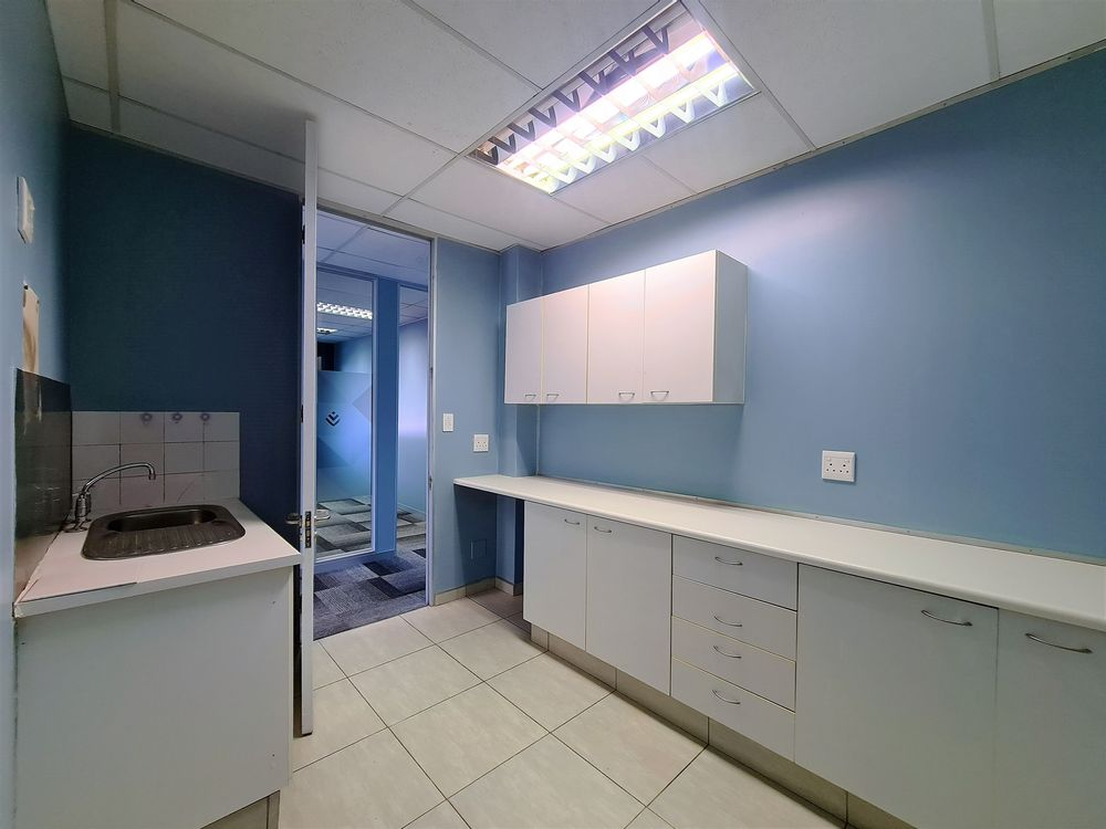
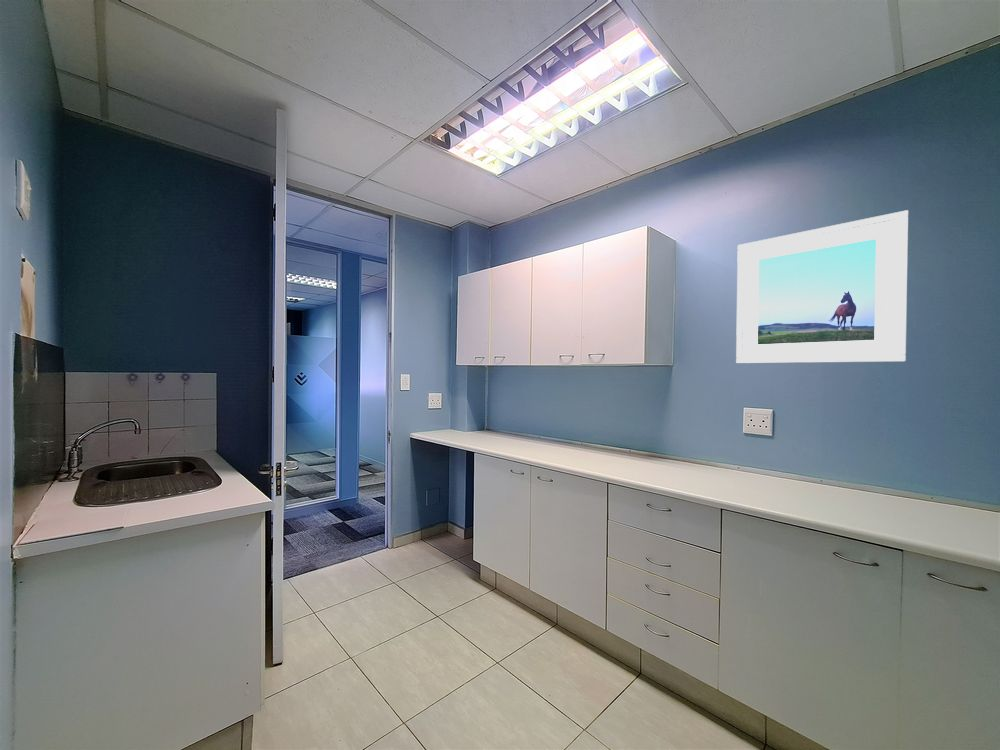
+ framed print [735,209,909,364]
